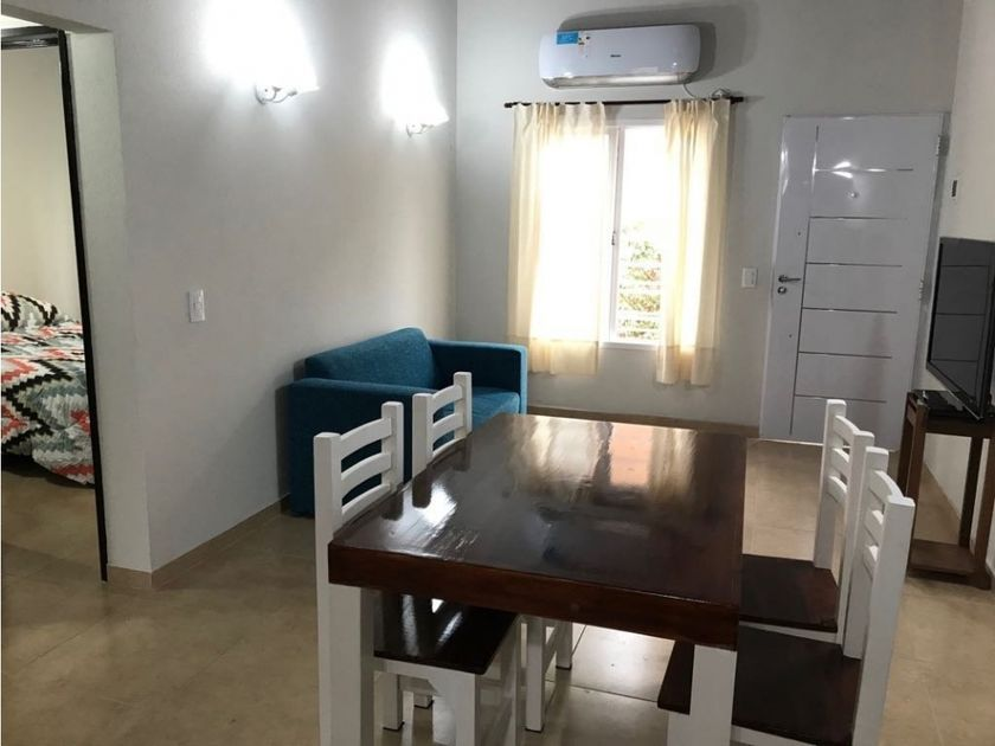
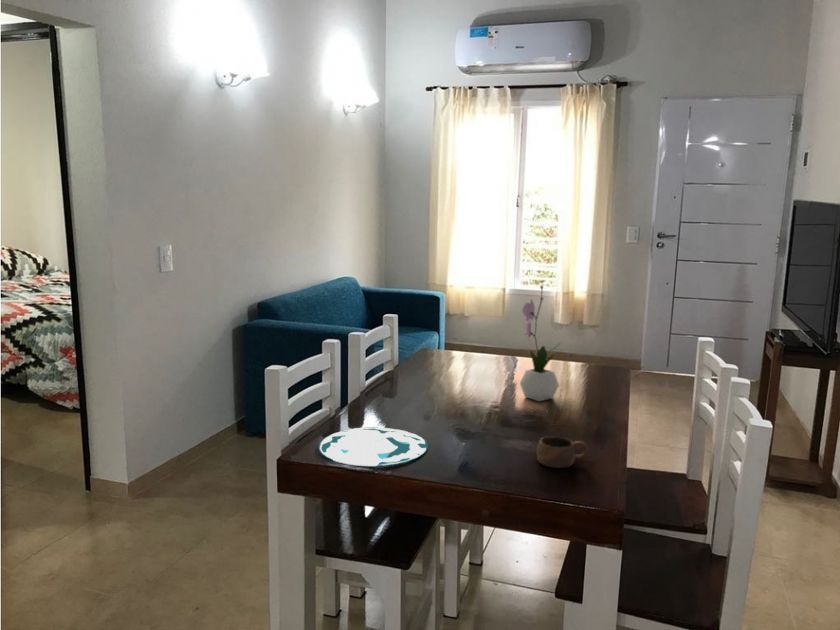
+ cup [536,435,589,469]
+ flower arrangement [519,284,562,402]
+ plate [317,426,429,467]
